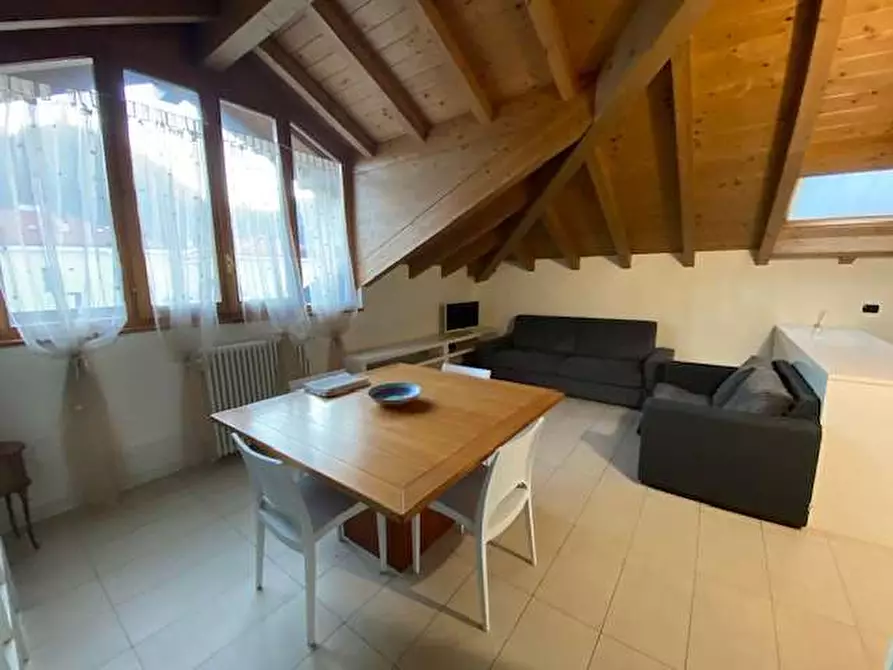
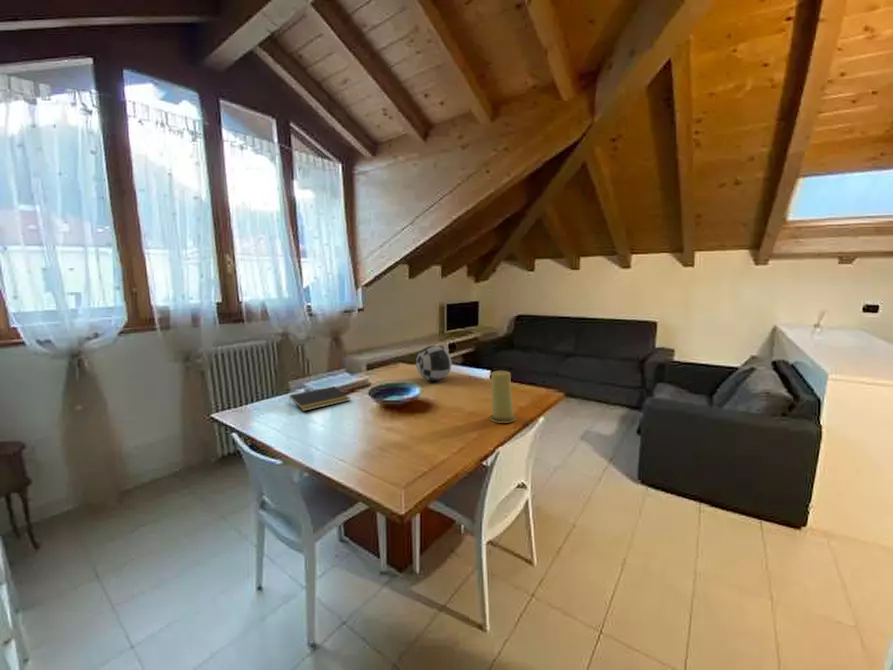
+ decorative ball [415,344,453,382]
+ notepad [288,385,351,412]
+ candle [488,370,517,424]
